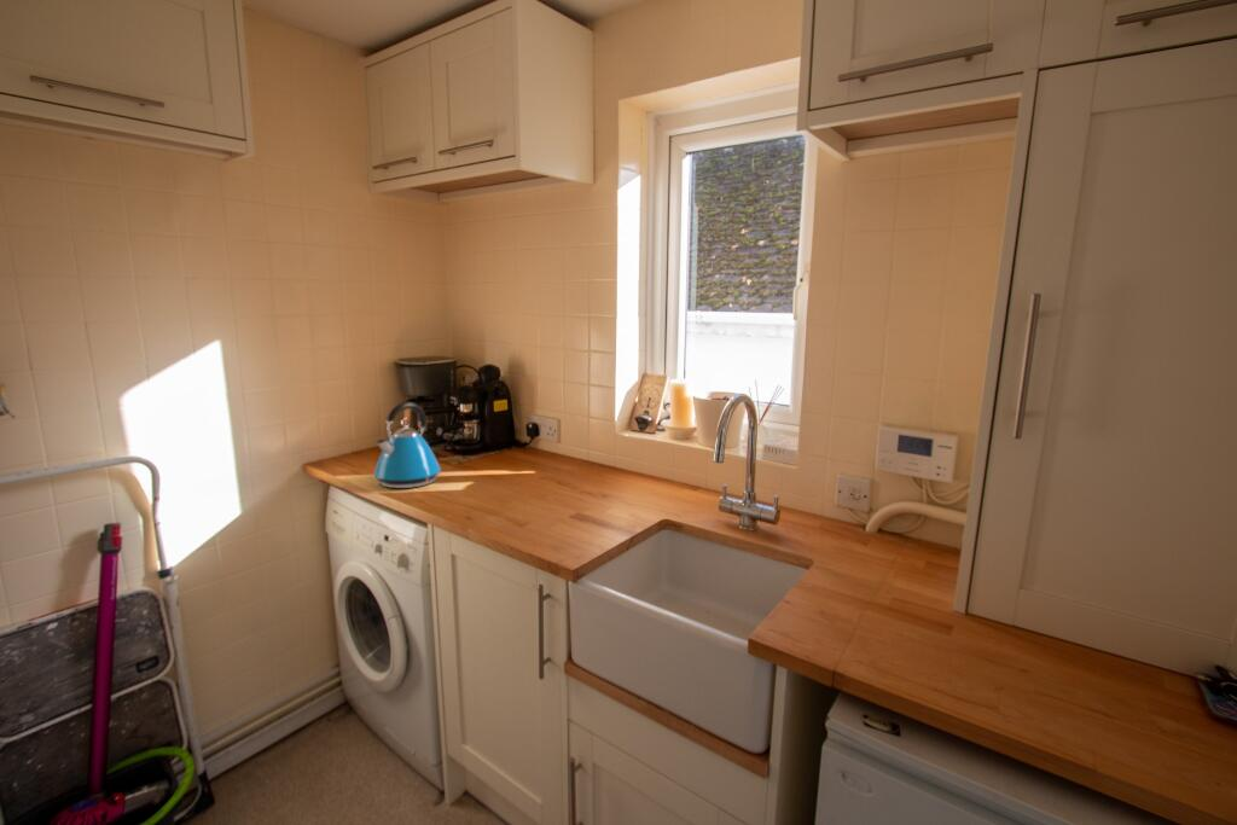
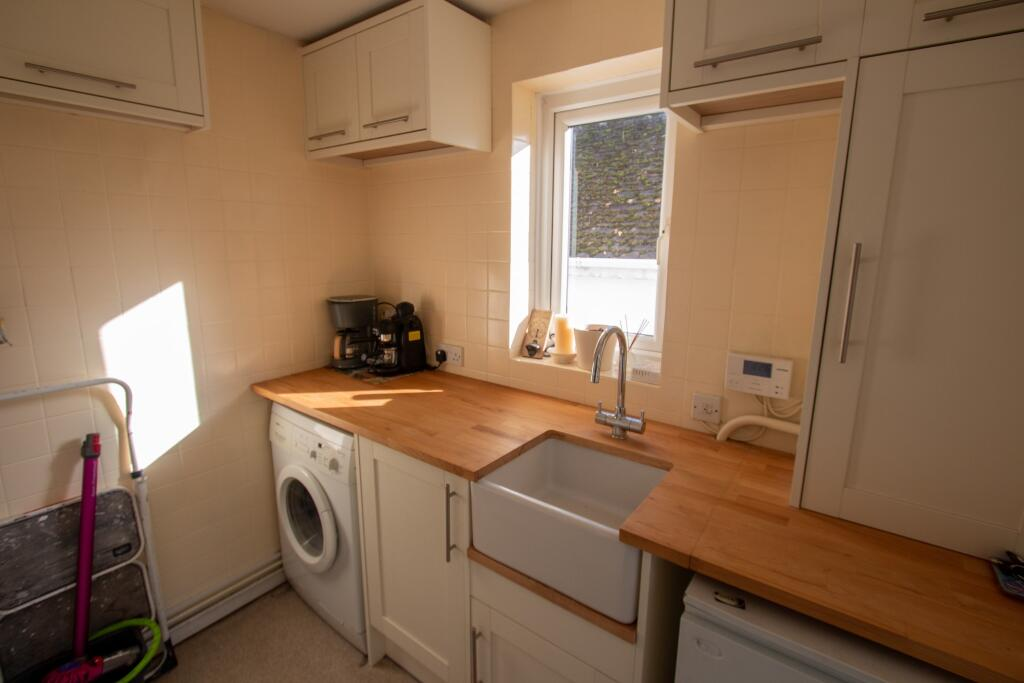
- kettle [372,401,442,489]
